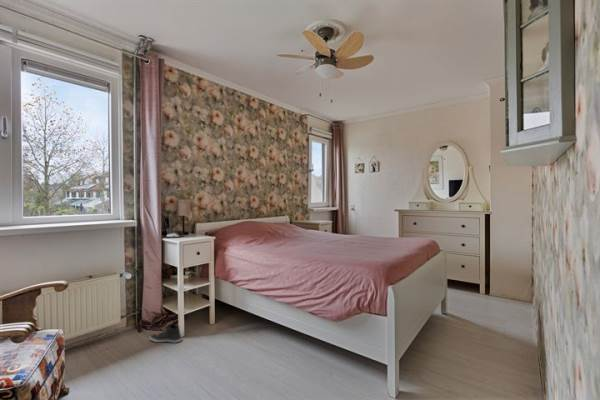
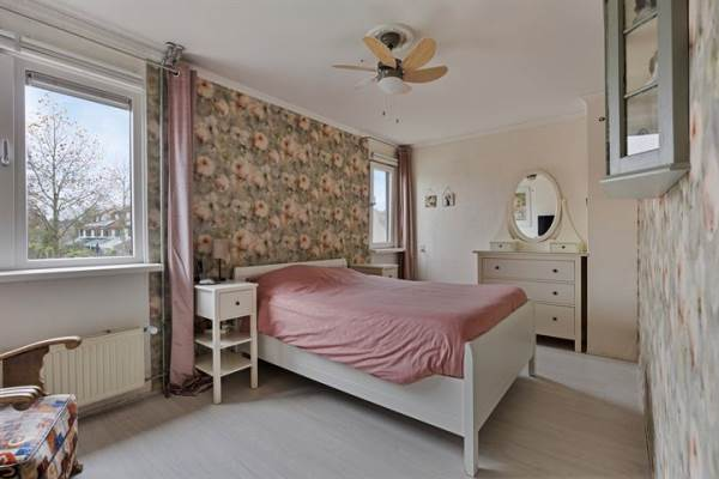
- sneaker [149,323,183,343]
